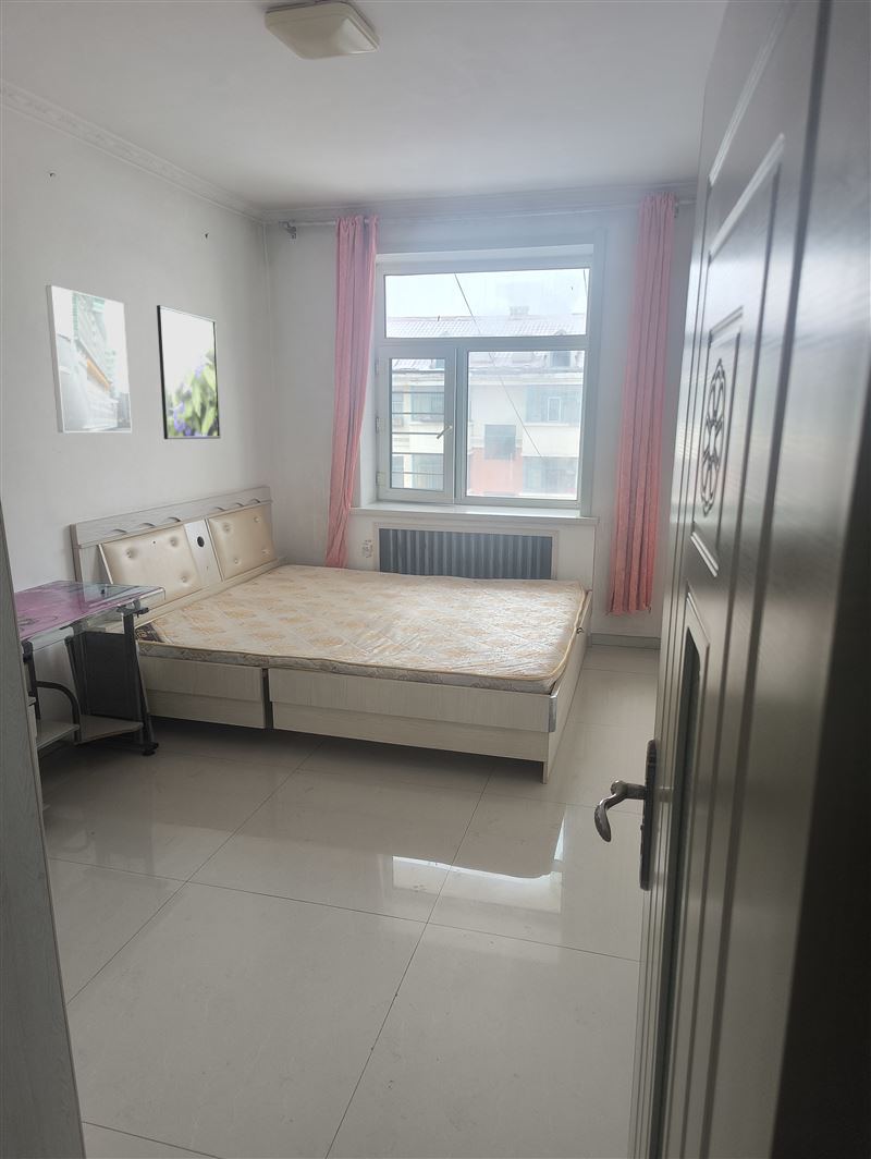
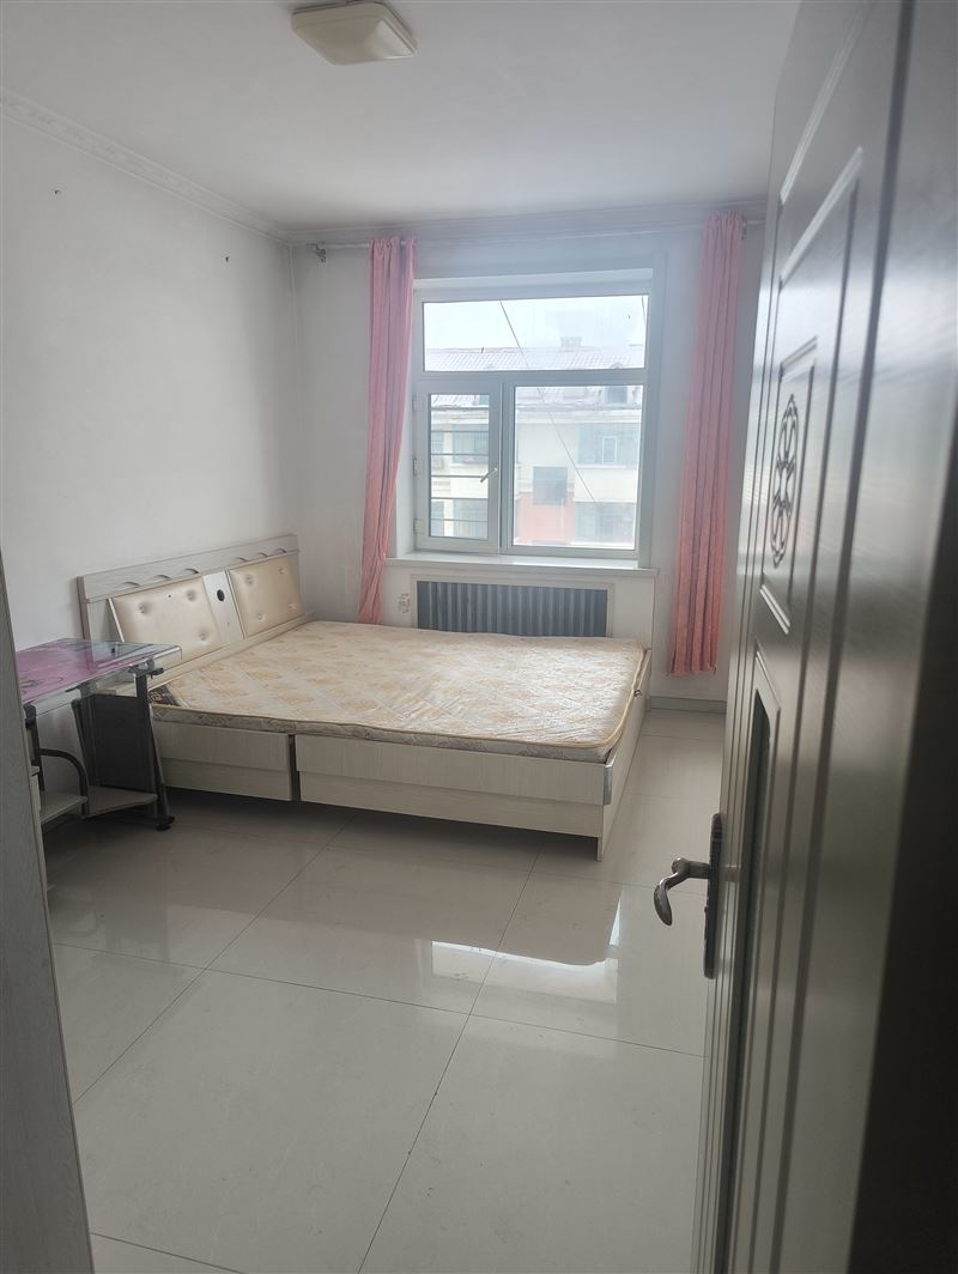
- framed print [156,304,222,440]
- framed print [45,284,133,434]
